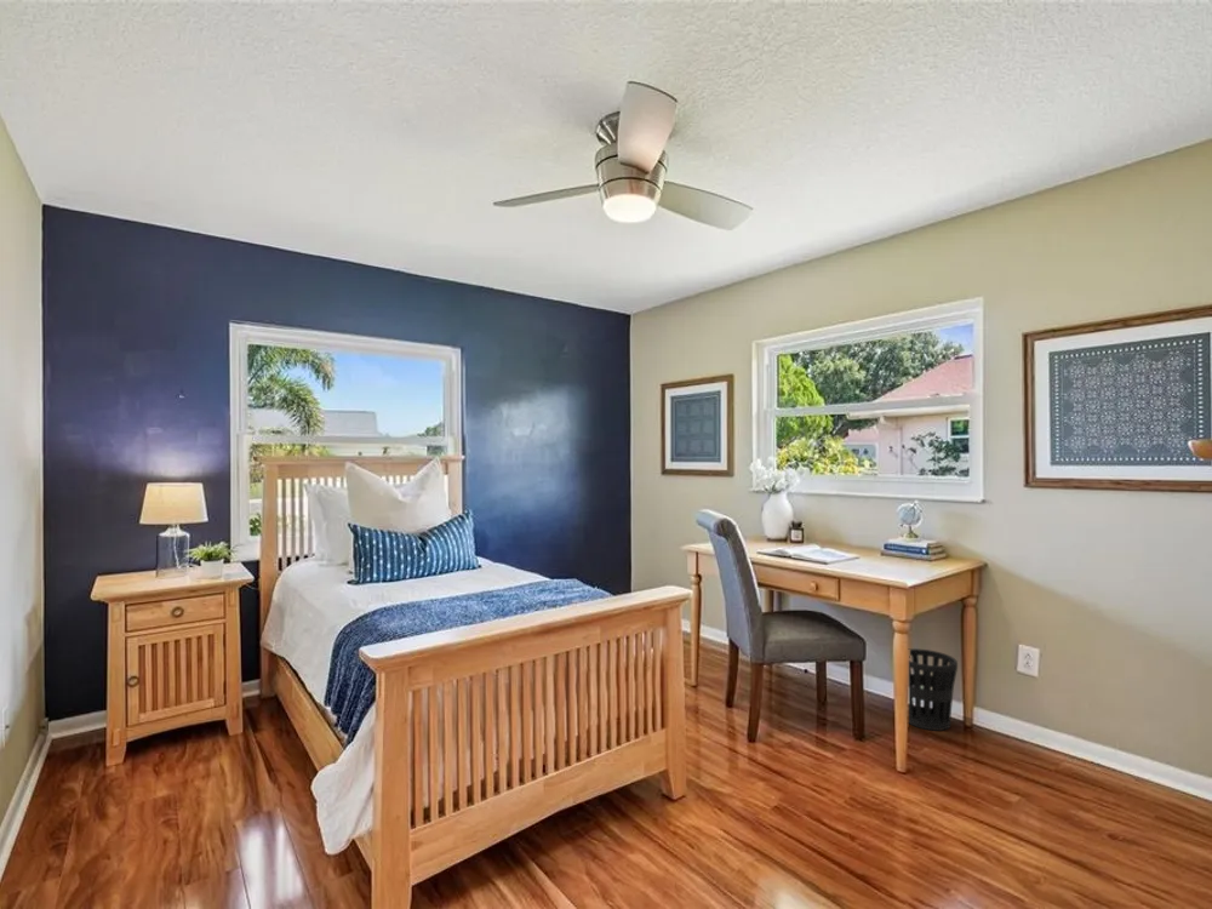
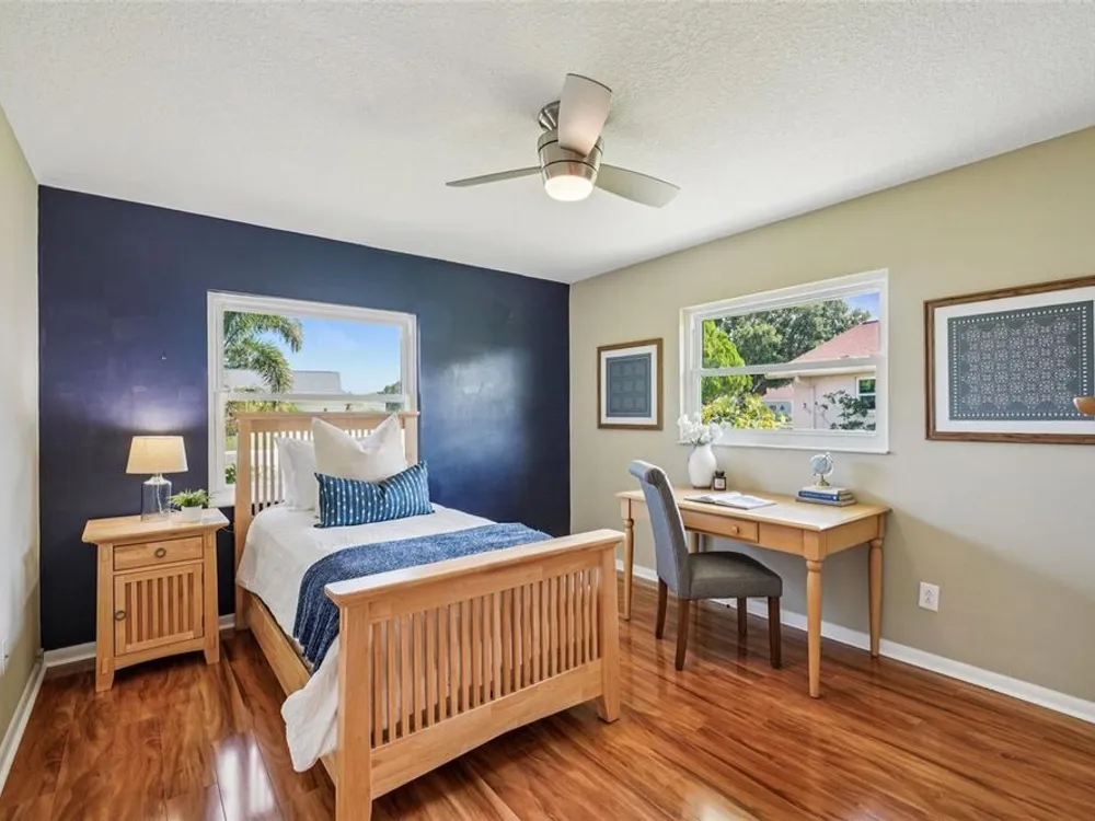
- wastebasket [908,647,959,732]
